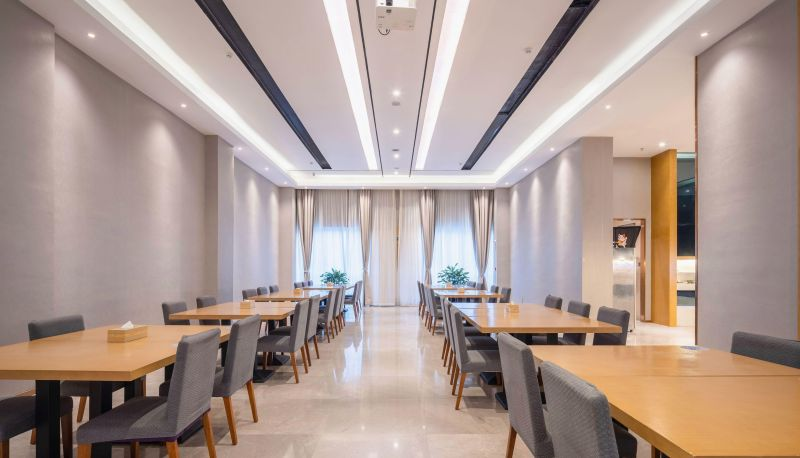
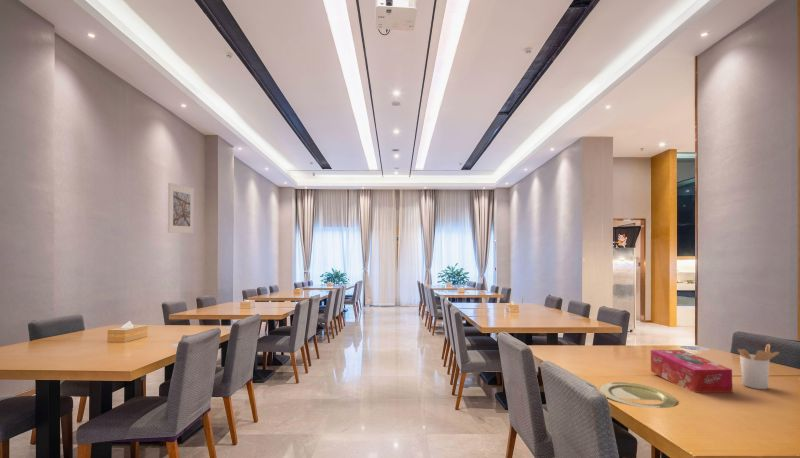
+ tissue box [650,349,733,394]
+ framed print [167,182,195,234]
+ utensil holder [737,343,780,390]
+ plate [598,381,678,409]
